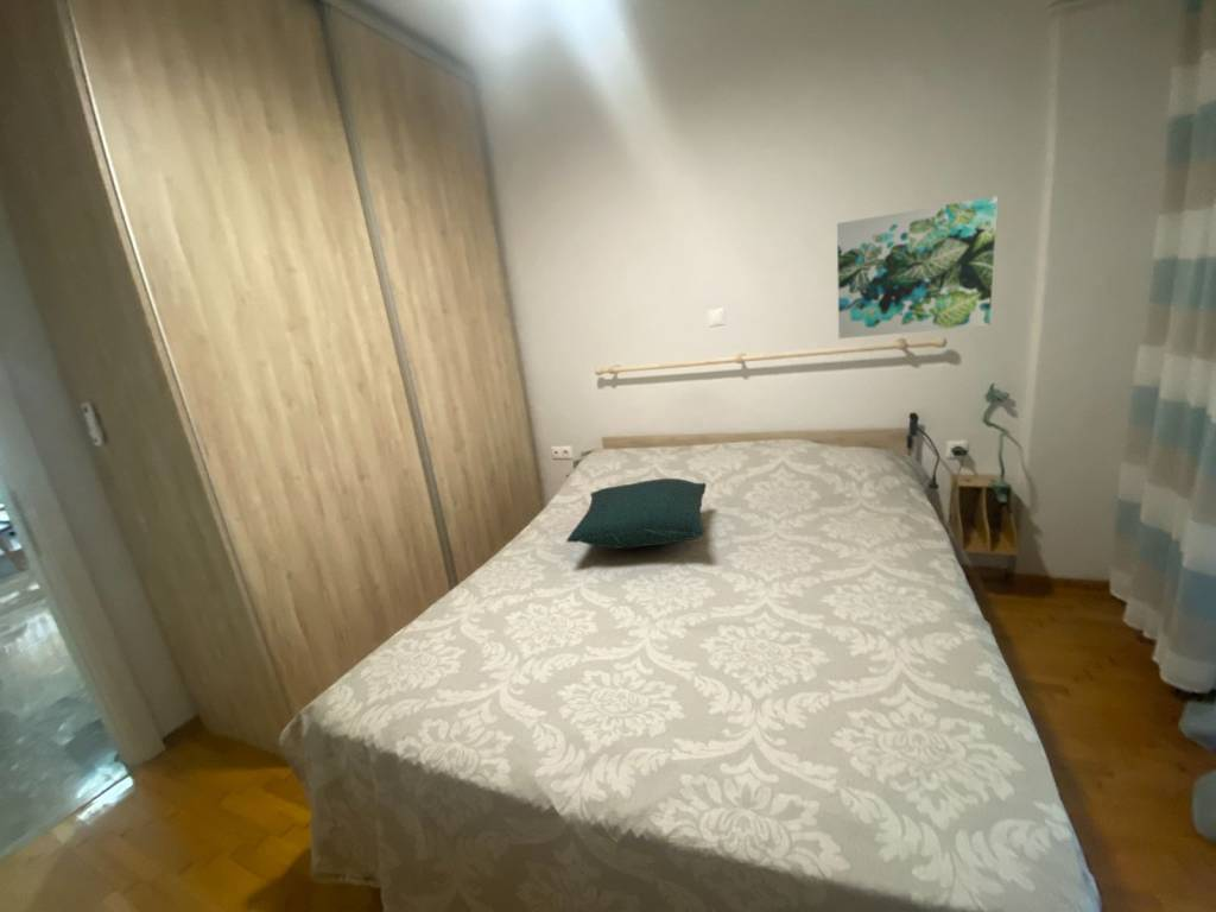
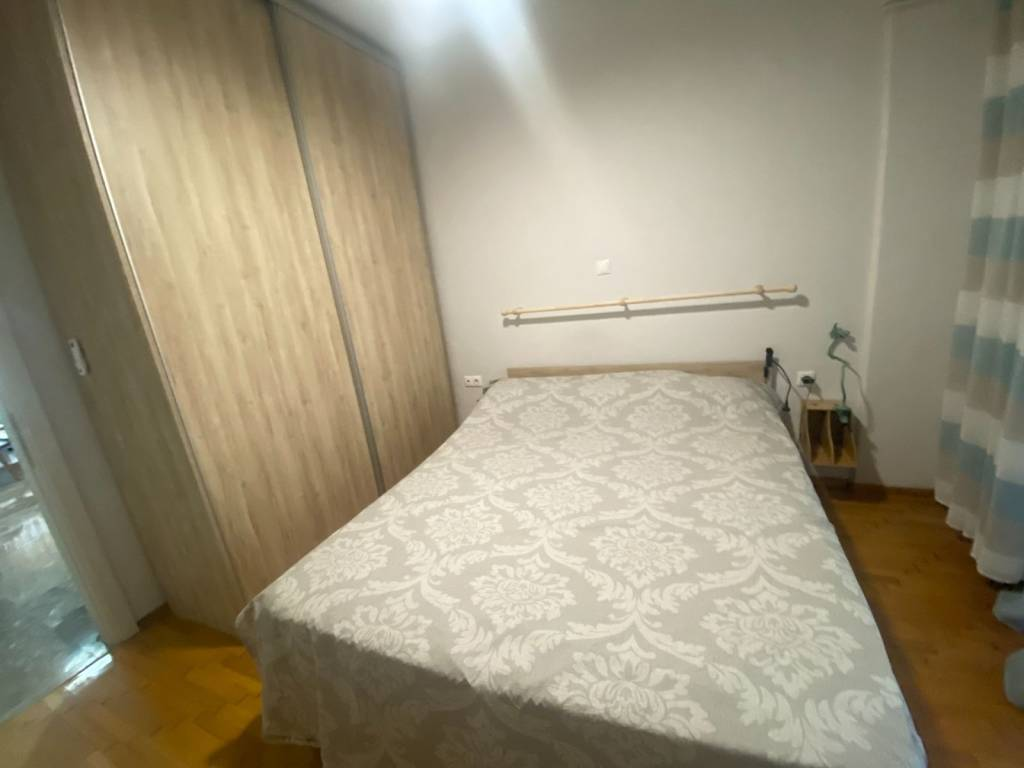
- pillow [565,477,708,550]
- wall art [836,195,999,340]
